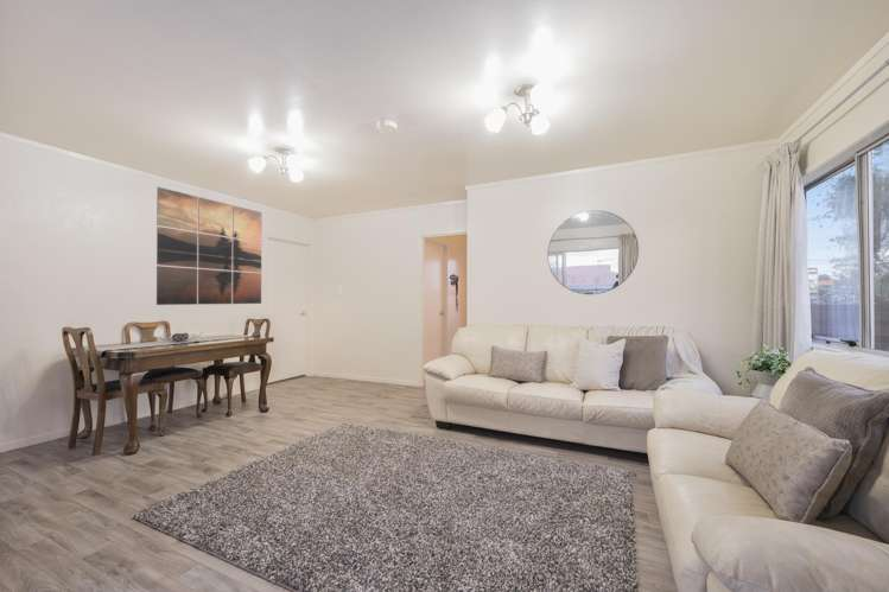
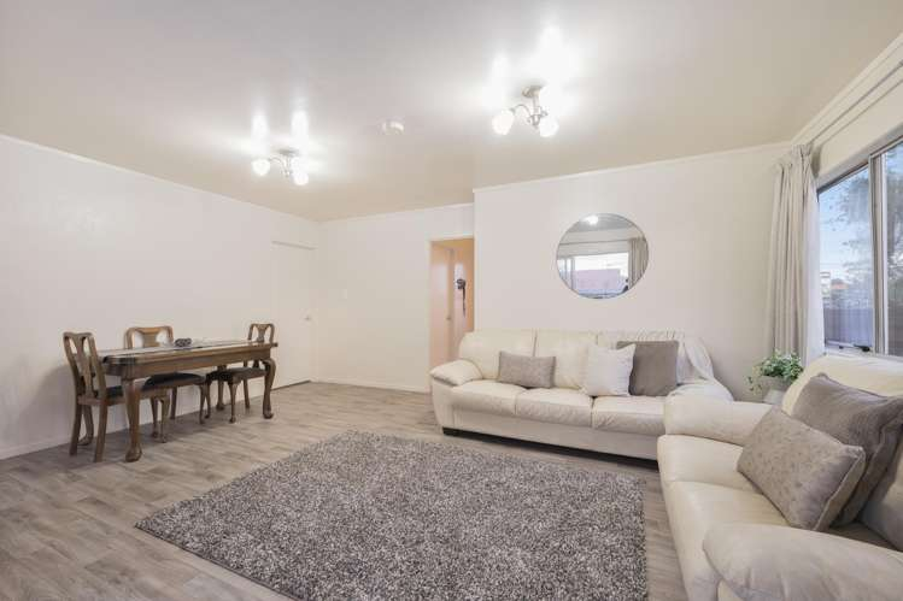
- wall art [155,186,262,306]
